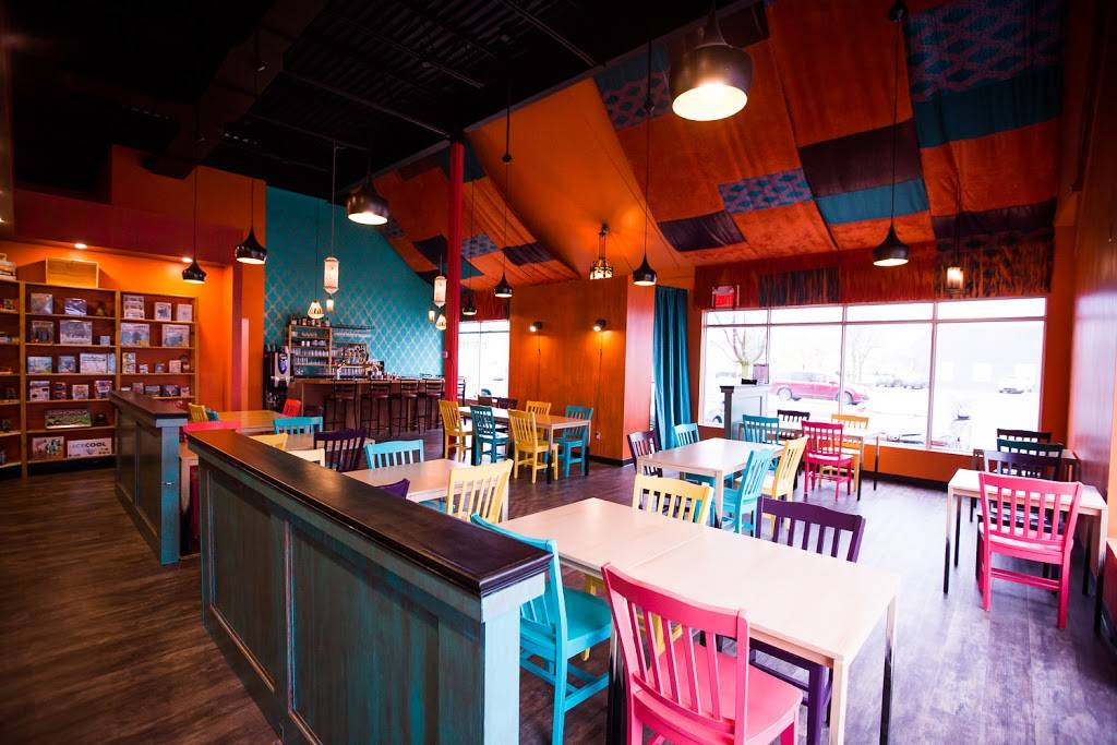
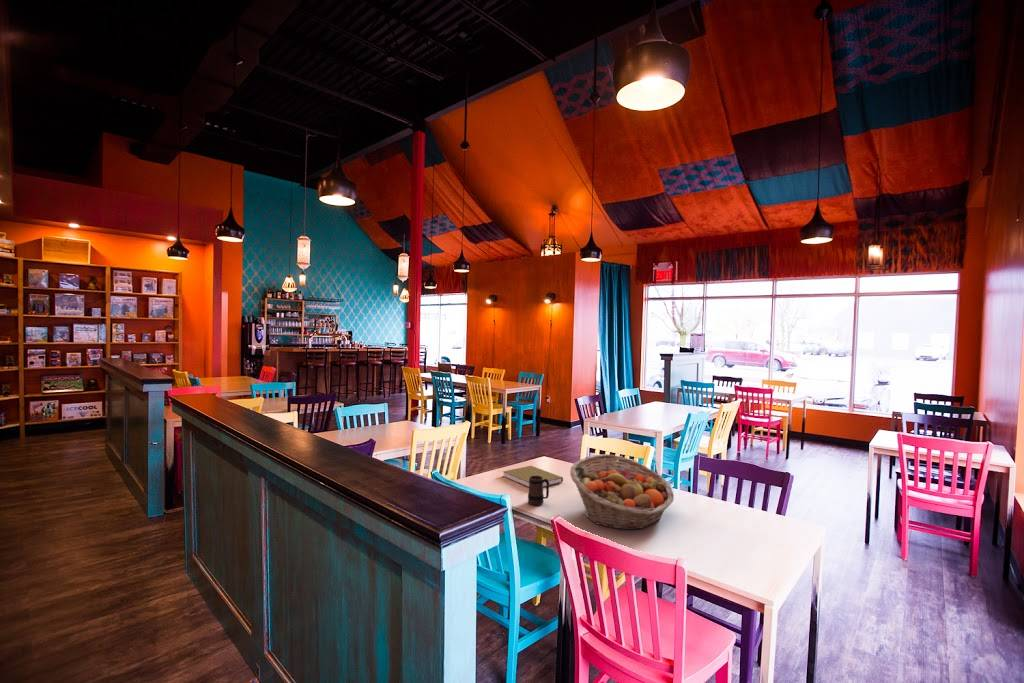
+ mug [527,476,550,506]
+ book [502,465,564,488]
+ fruit basket [569,453,675,531]
